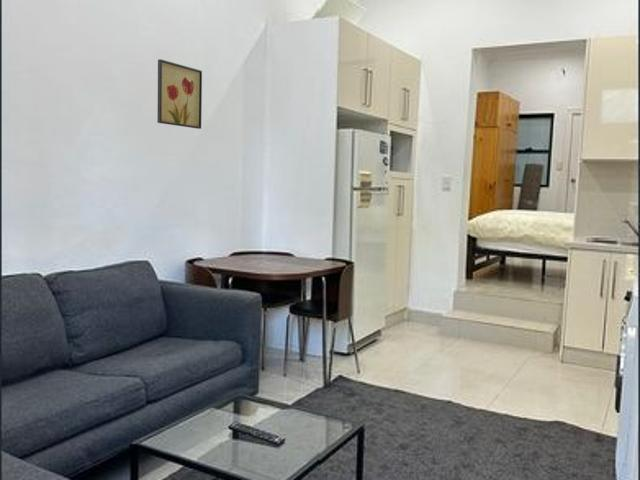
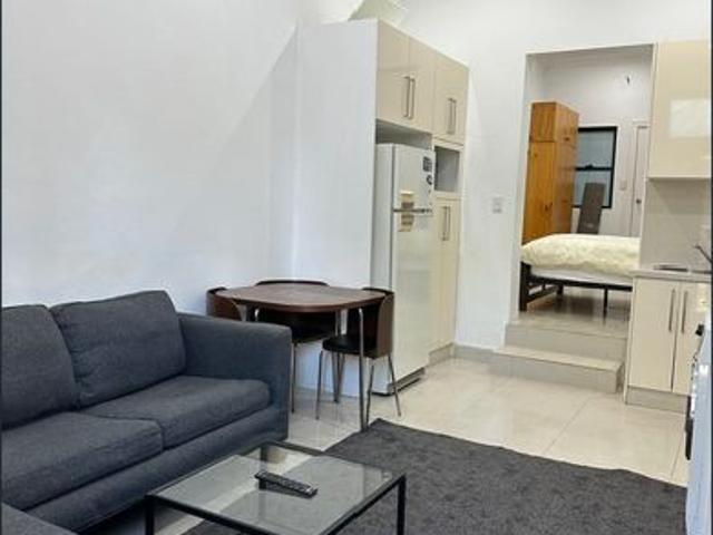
- wall art [156,58,203,130]
